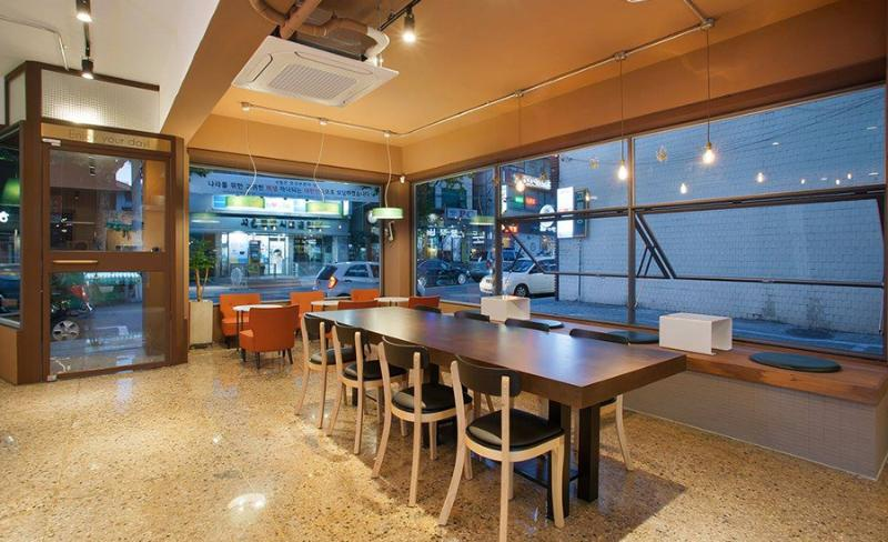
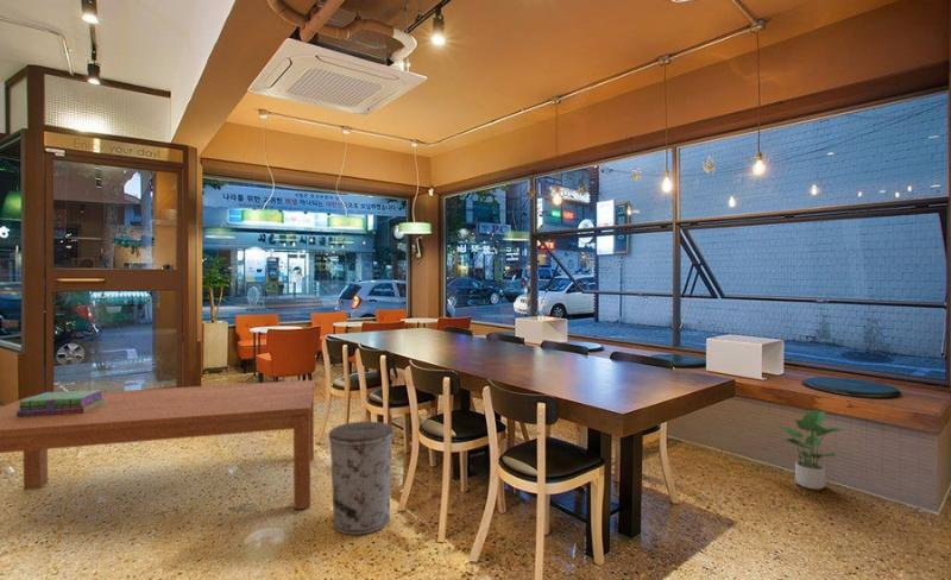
+ trash can [328,420,395,536]
+ potted plant [775,409,845,491]
+ stack of books [17,389,105,417]
+ dining table [0,379,315,510]
